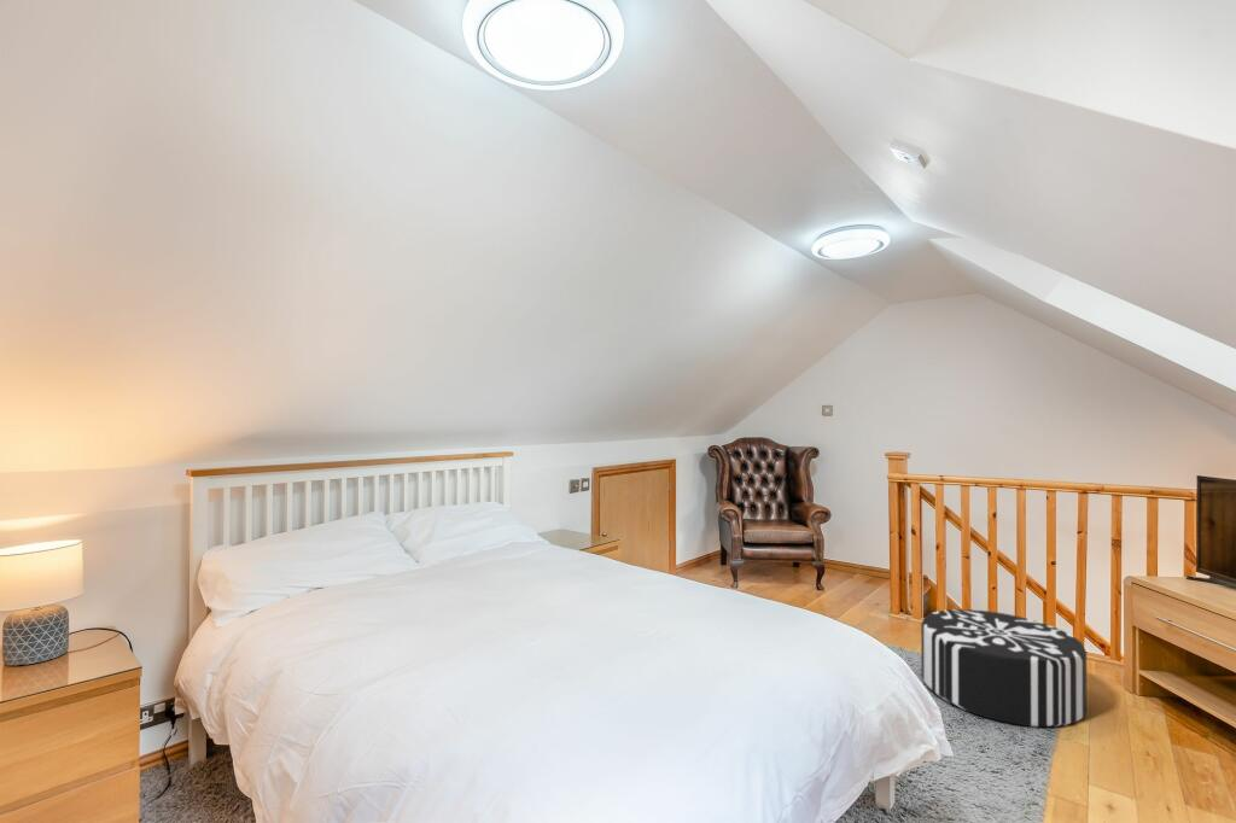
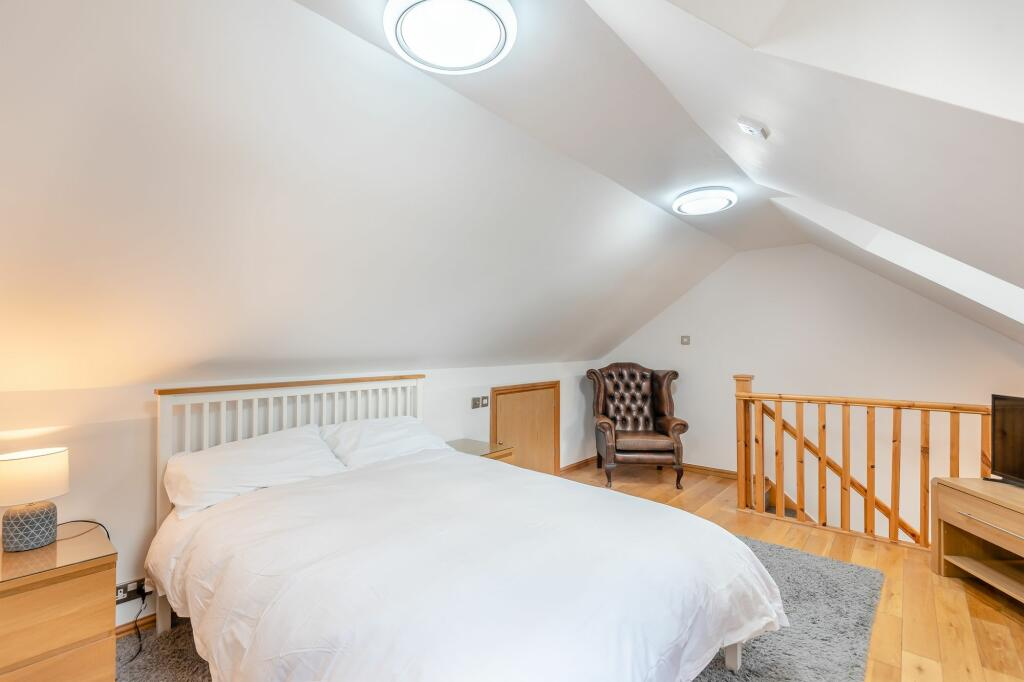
- pouf [920,608,1088,728]
